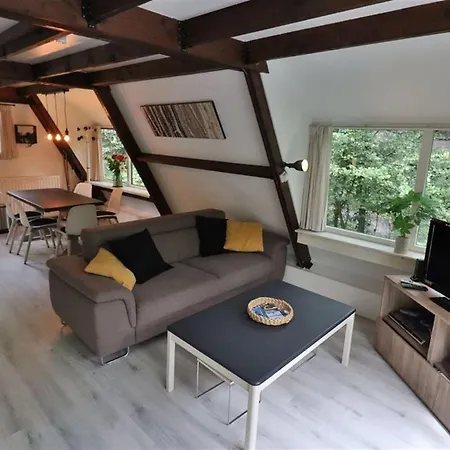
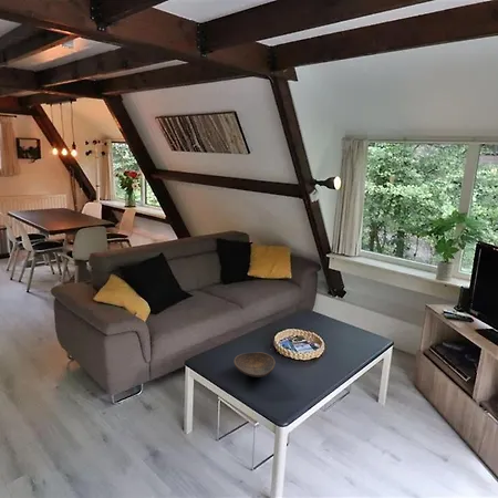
+ decorative bowl [234,351,277,378]
